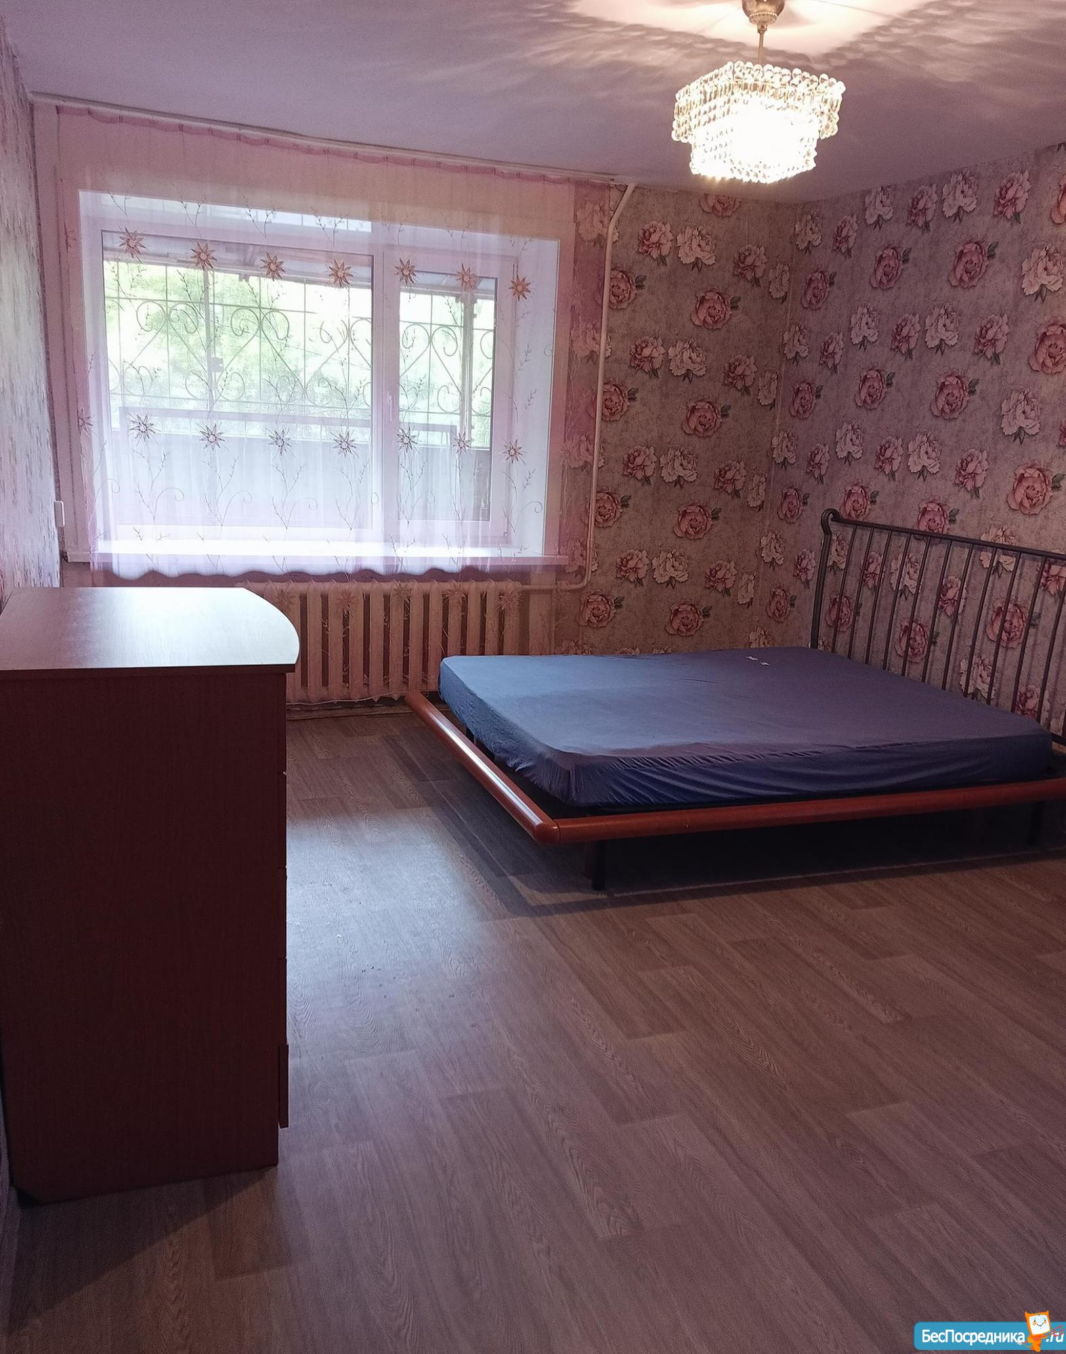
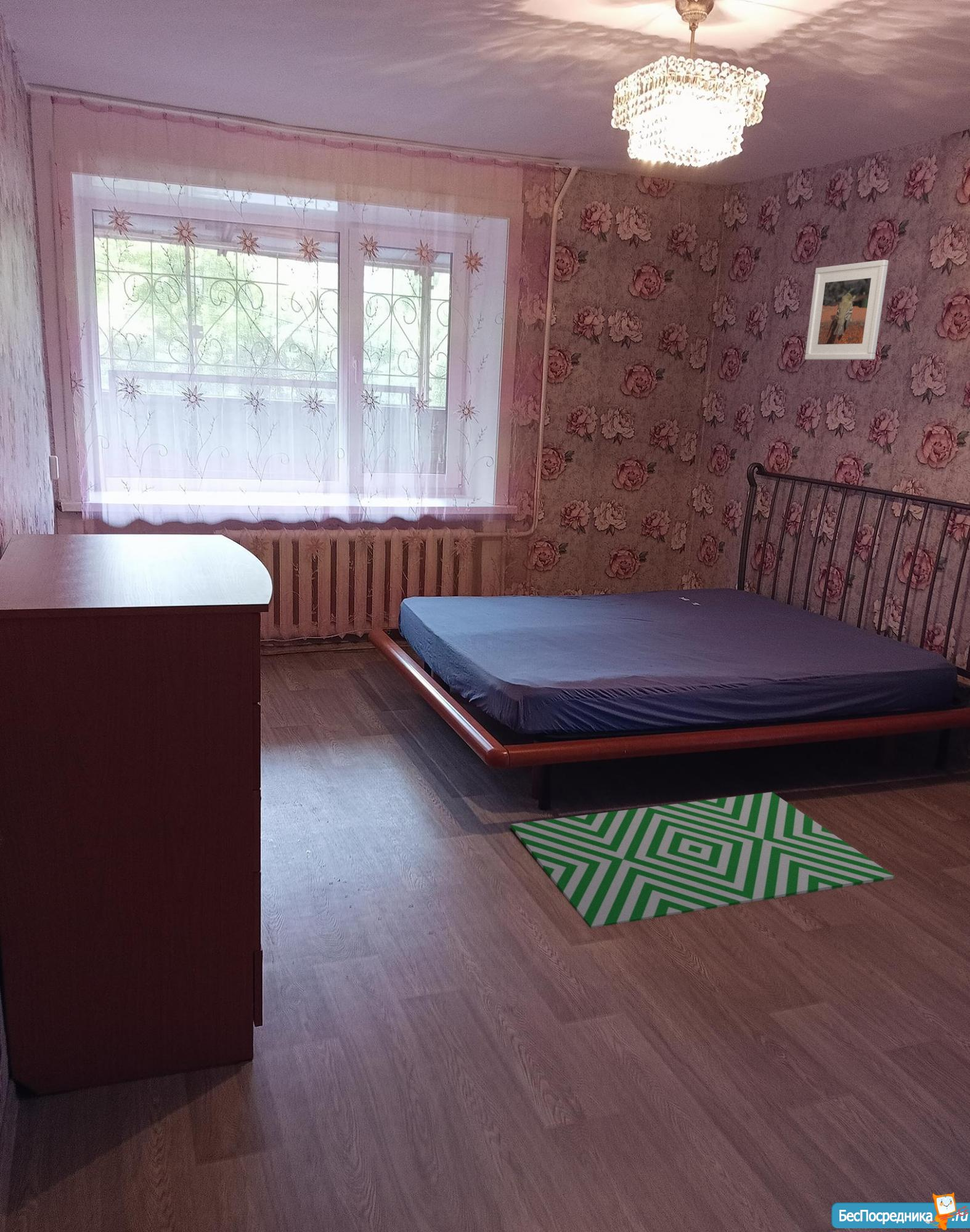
+ rug [510,792,895,928]
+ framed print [804,259,889,360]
